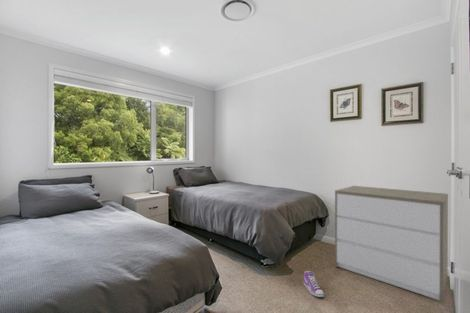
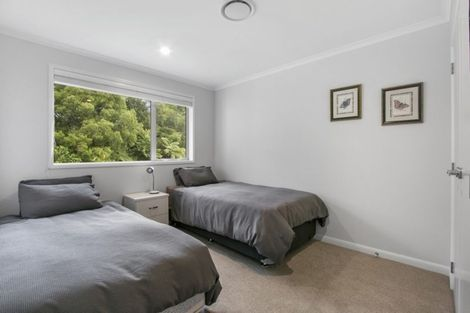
- sneaker [303,270,325,298]
- dresser [334,185,449,304]
